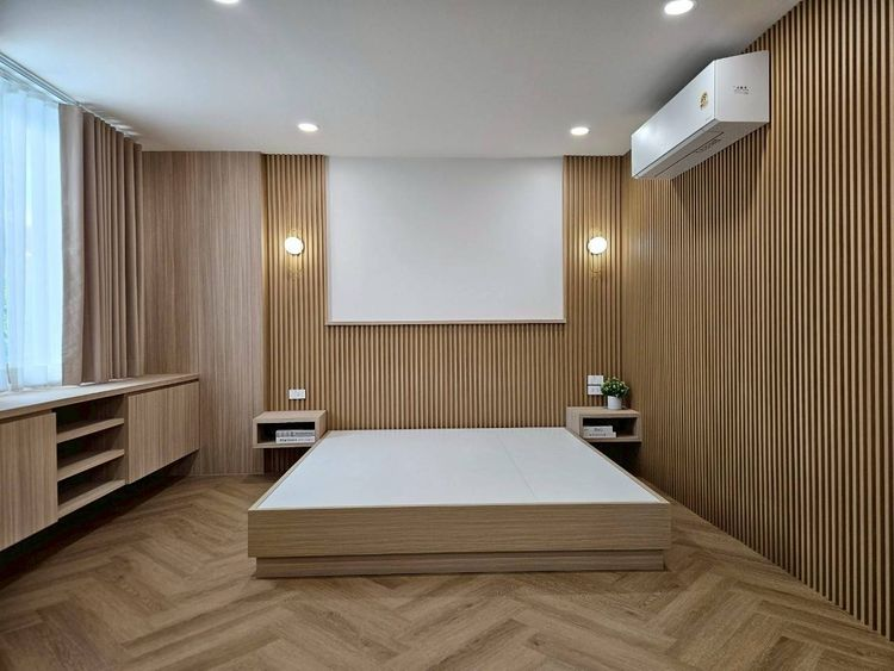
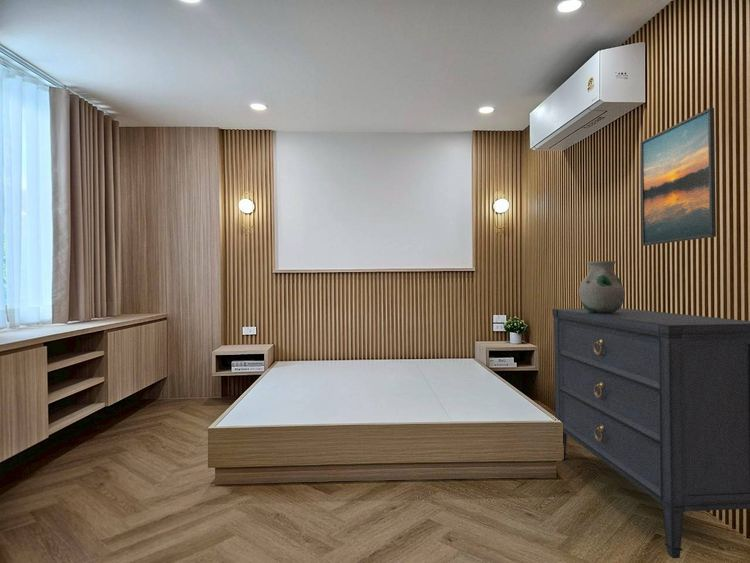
+ dresser [551,307,750,559]
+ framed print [640,107,717,247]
+ vase [578,260,626,313]
